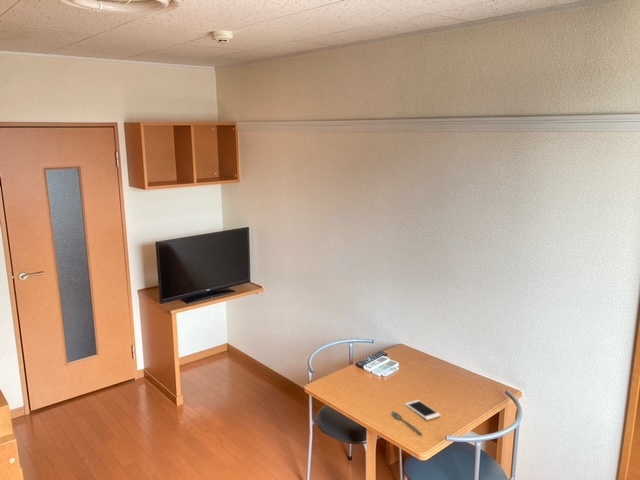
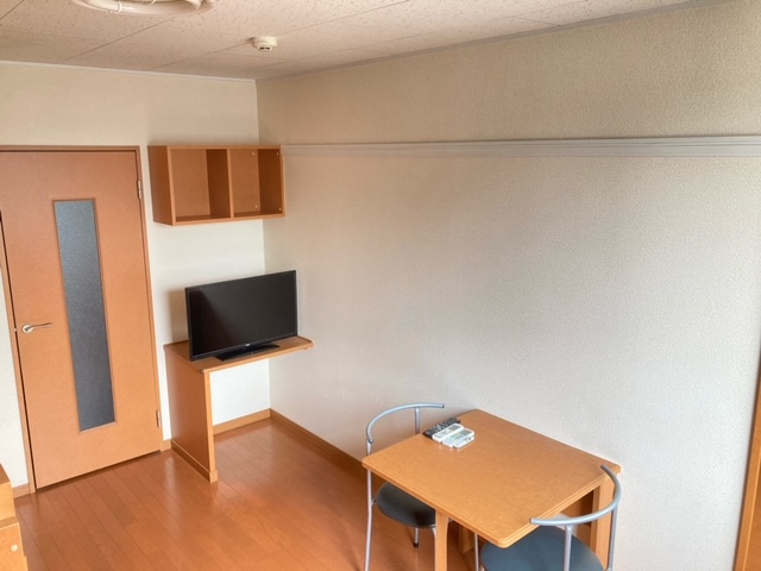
- spoon [391,411,423,436]
- cell phone [404,399,442,421]
